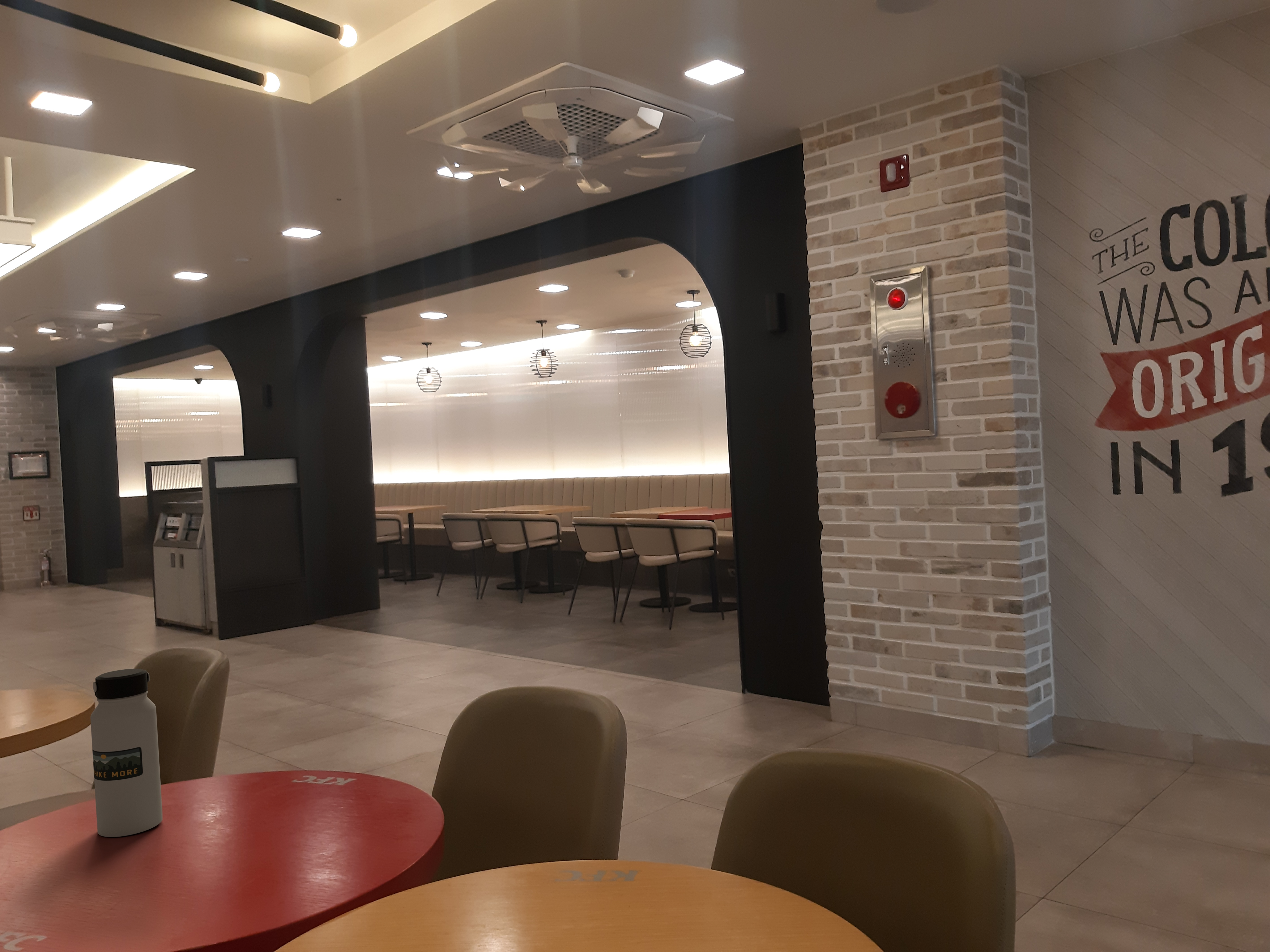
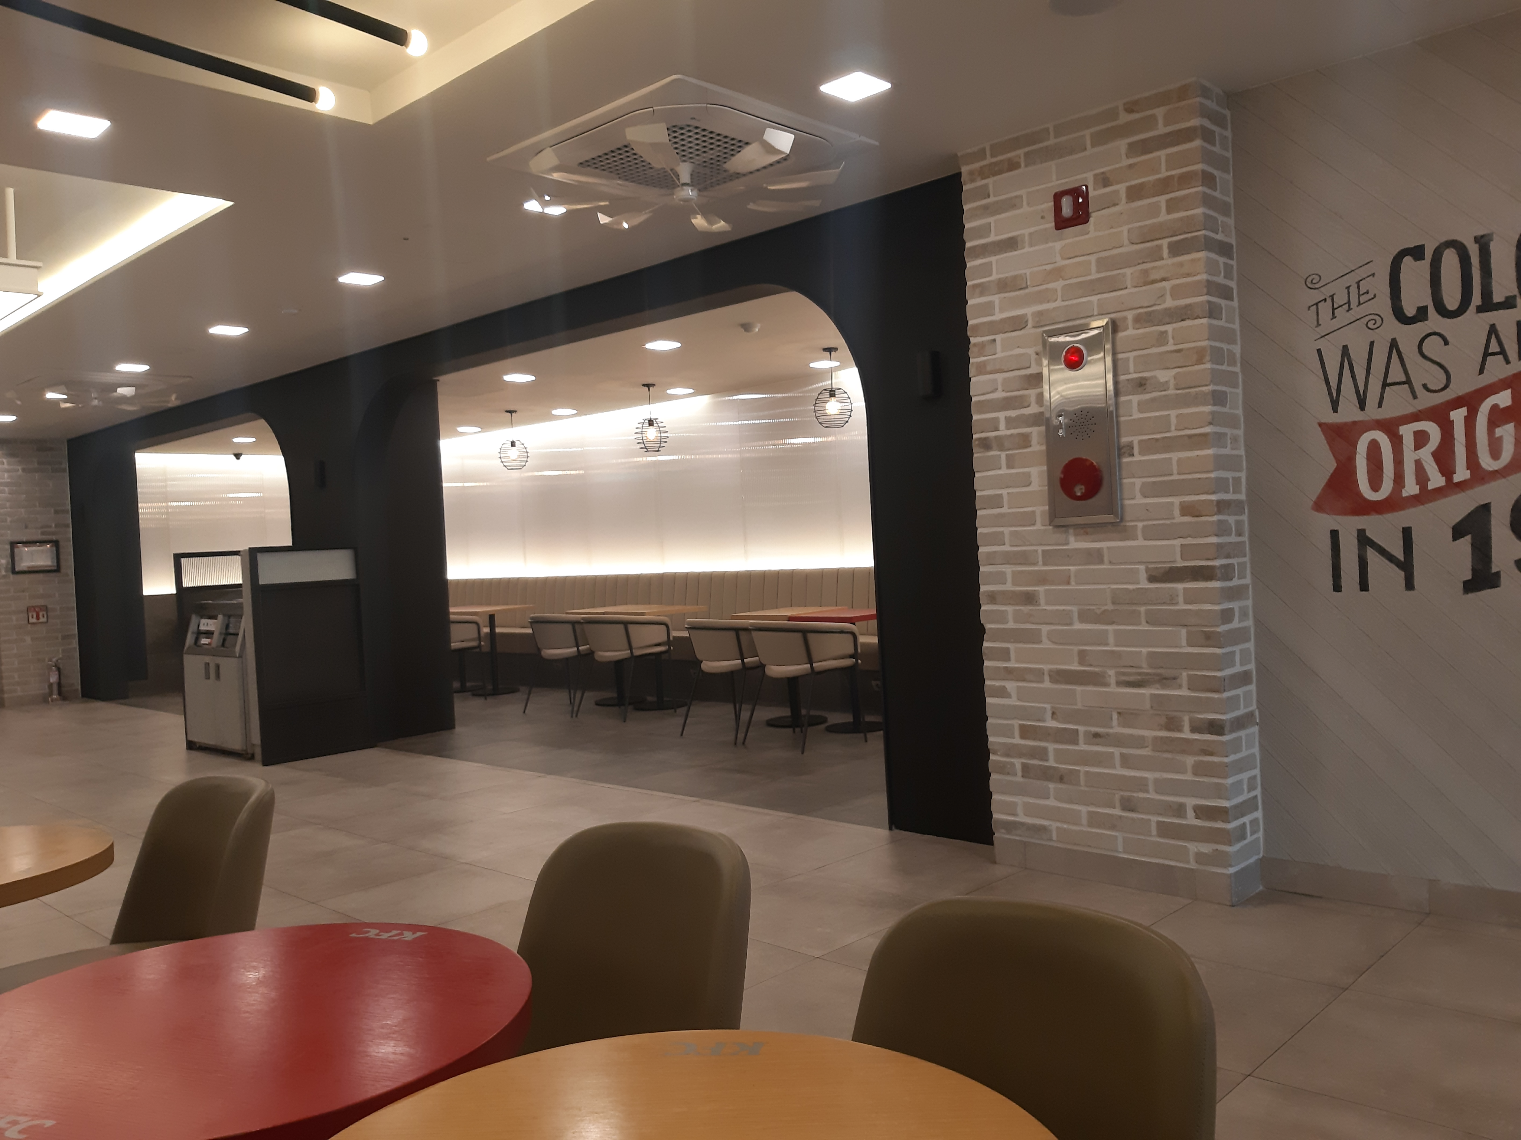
- water bottle [90,668,163,837]
